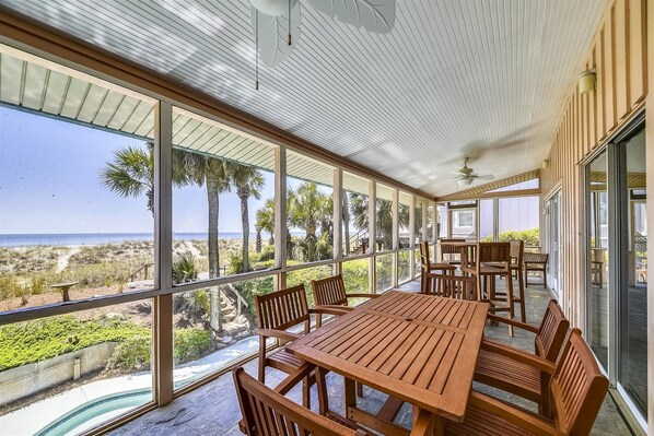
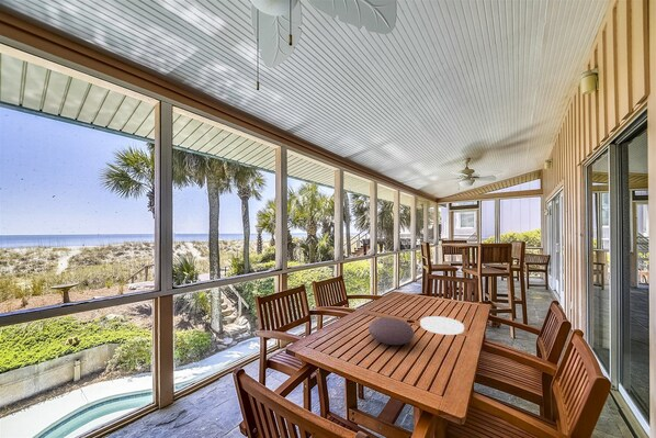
+ plate [419,315,465,336]
+ decorative bowl [367,316,416,346]
